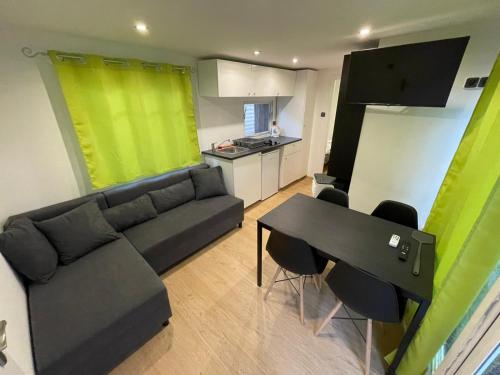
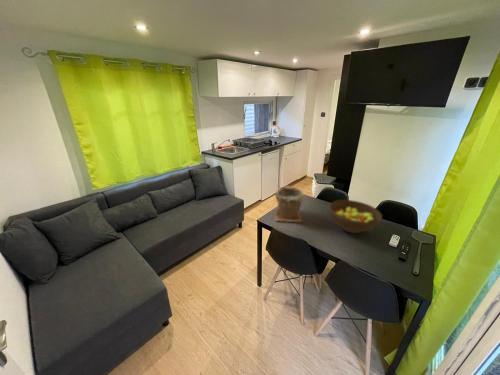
+ plant pot [274,185,305,223]
+ fruit bowl [328,199,383,234]
